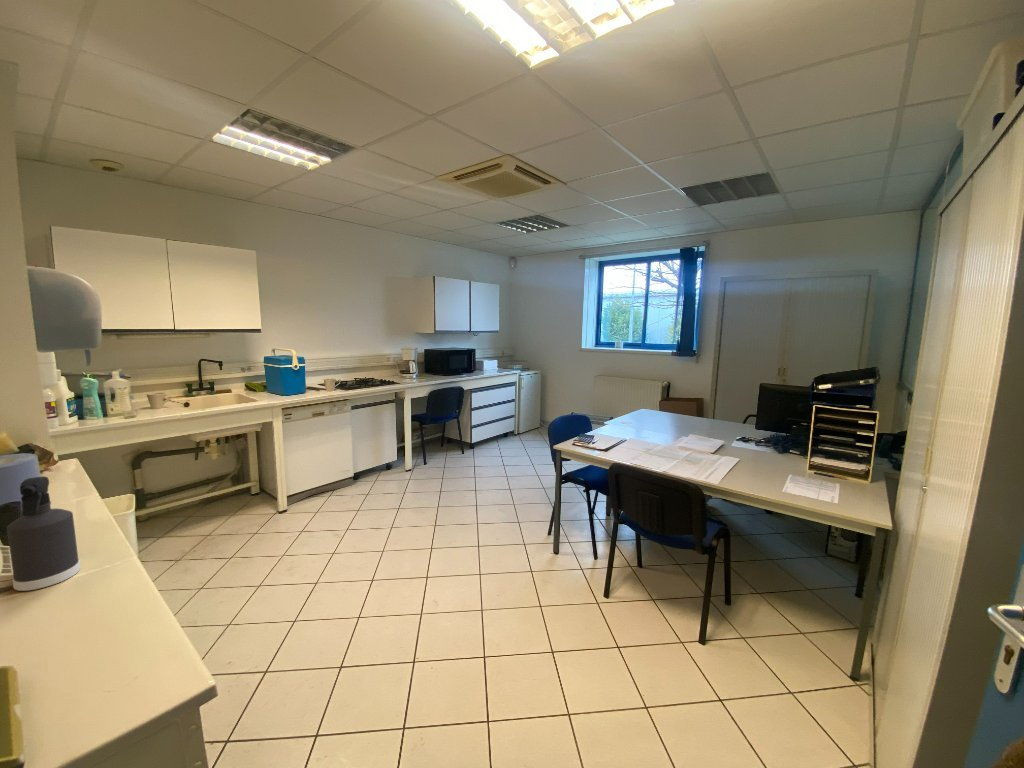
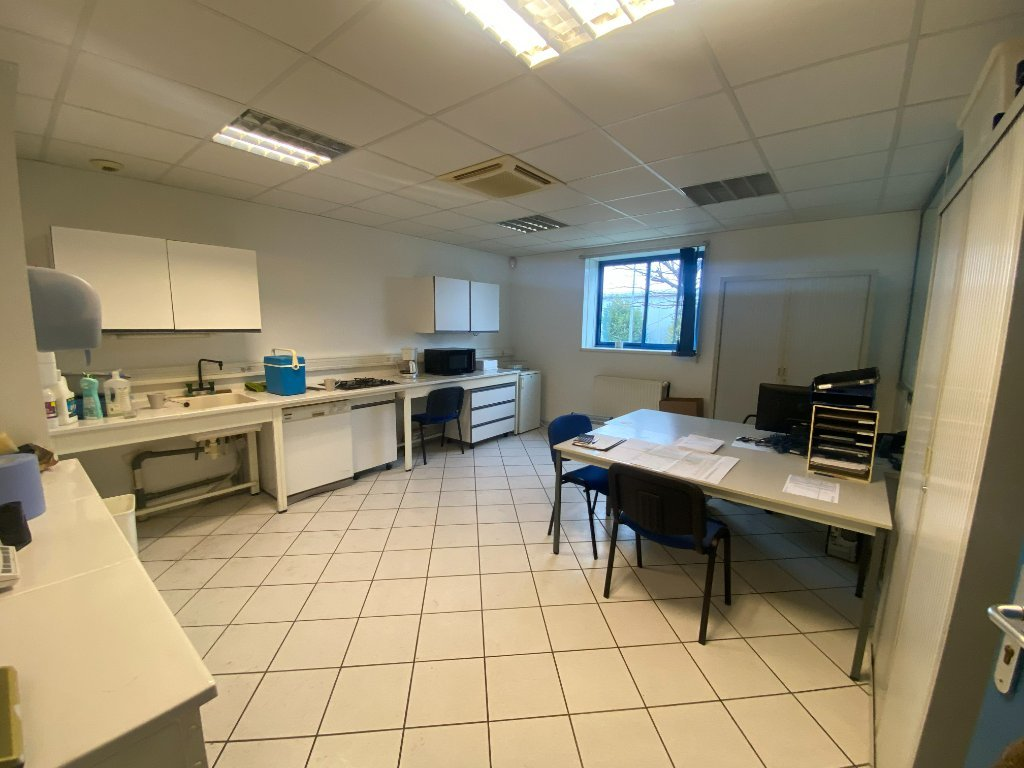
- spray bottle [6,475,82,592]
